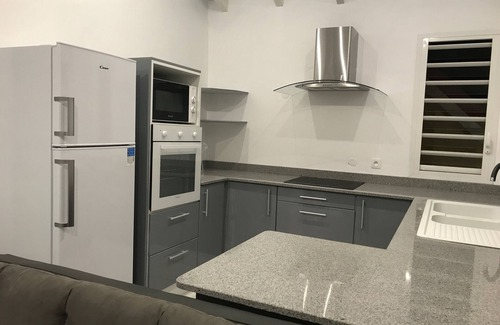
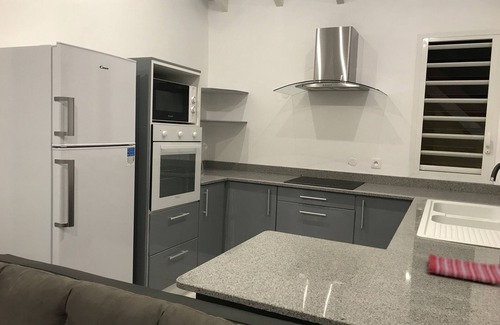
+ dish towel [427,253,500,286]
